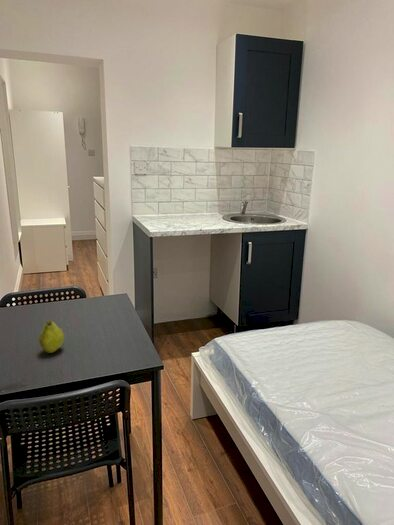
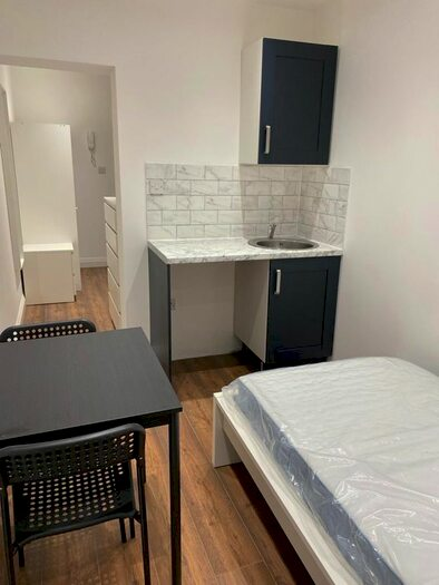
- fruit [38,320,65,354]
